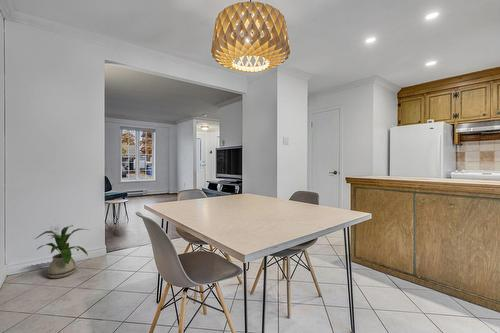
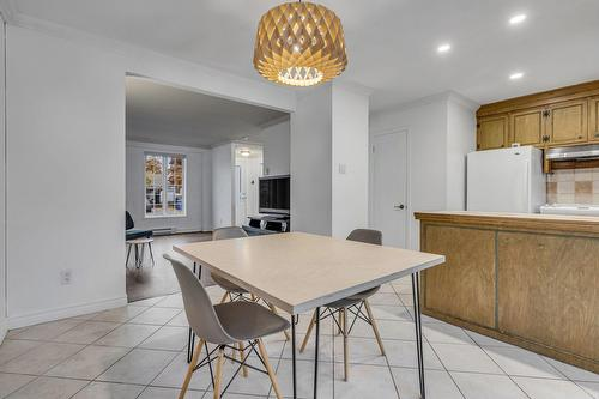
- house plant [34,224,89,279]
